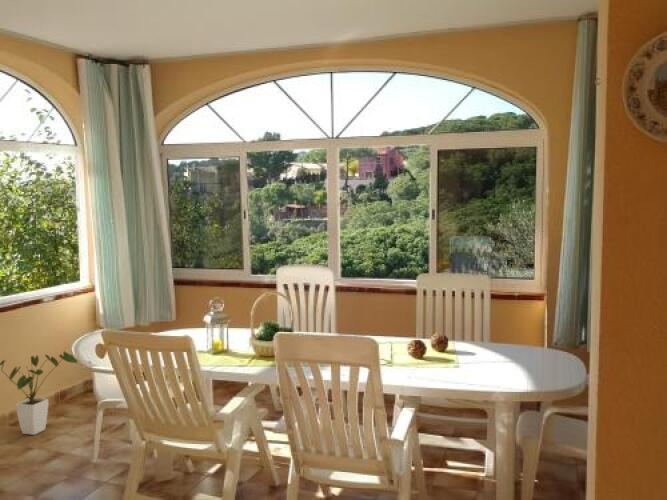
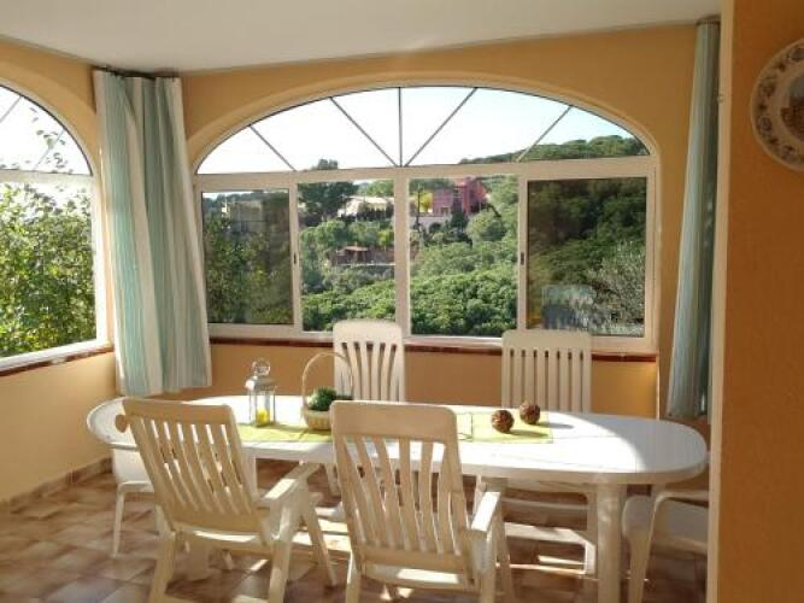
- house plant [0,350,79,436]
